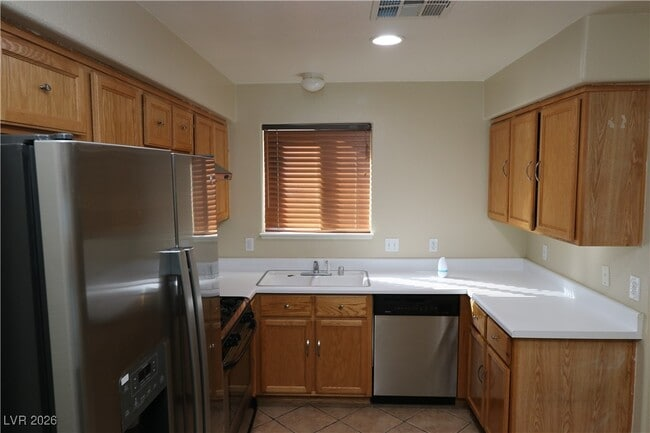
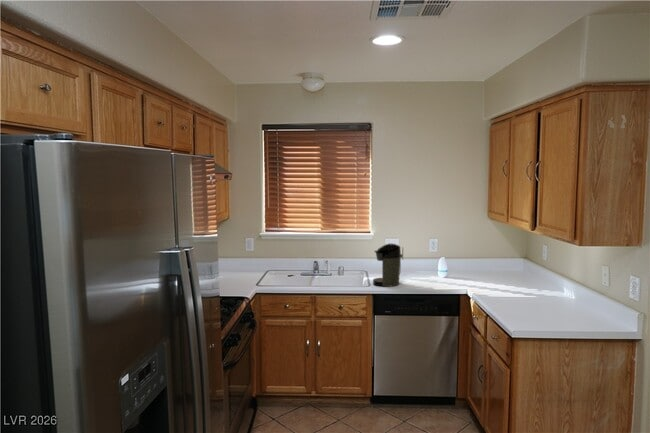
+ coffee maker [372,243,404,288]
